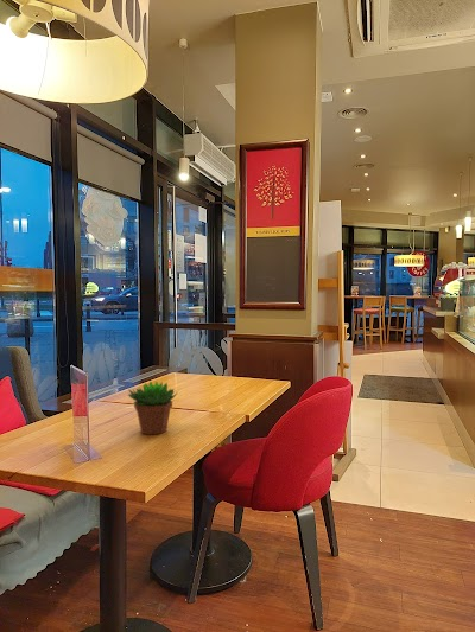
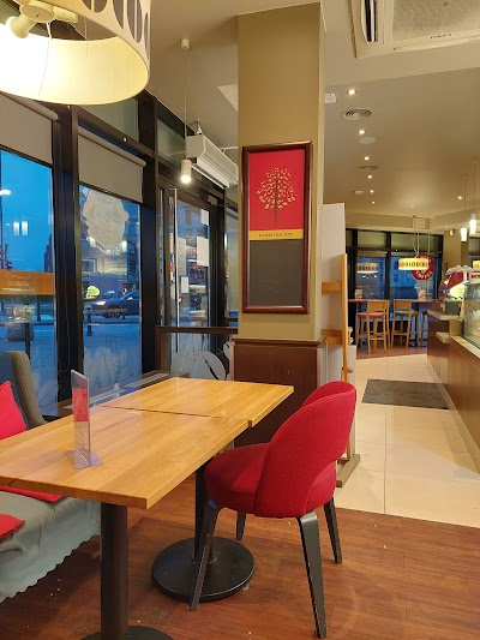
- succulent plant [126,379,178,435]
